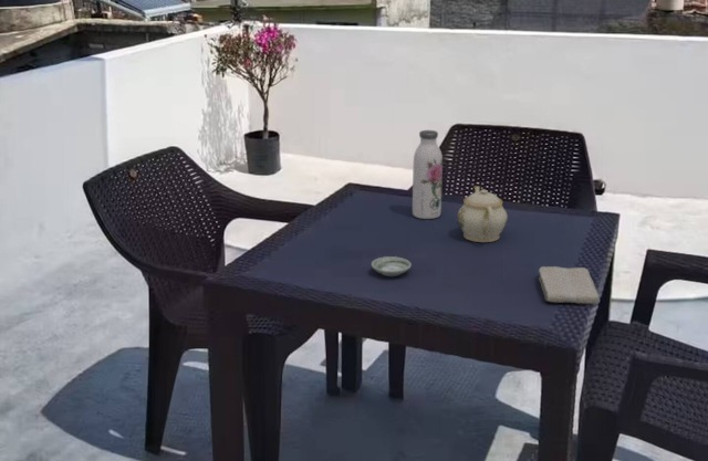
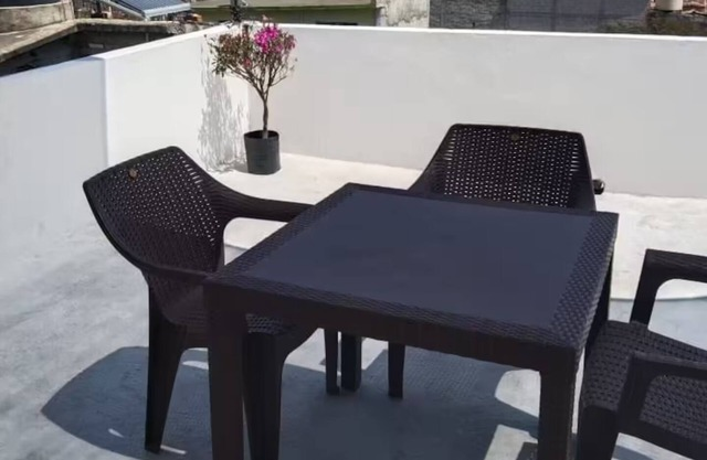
- saucer [371,255,413,277]
- washcloth [538,265,601,305]
- water bottle [412,129,444,220]
- teapot [457,185,509,243]
